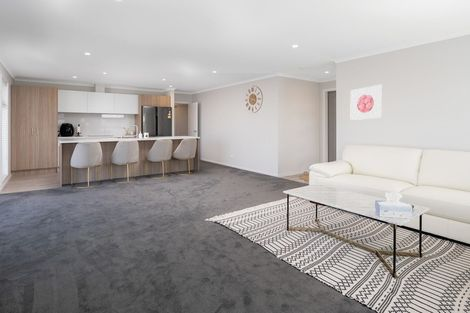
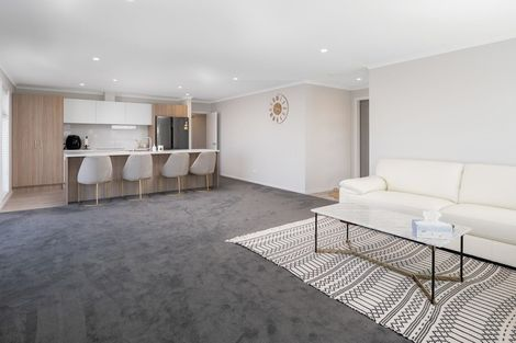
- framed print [349,84,382,121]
